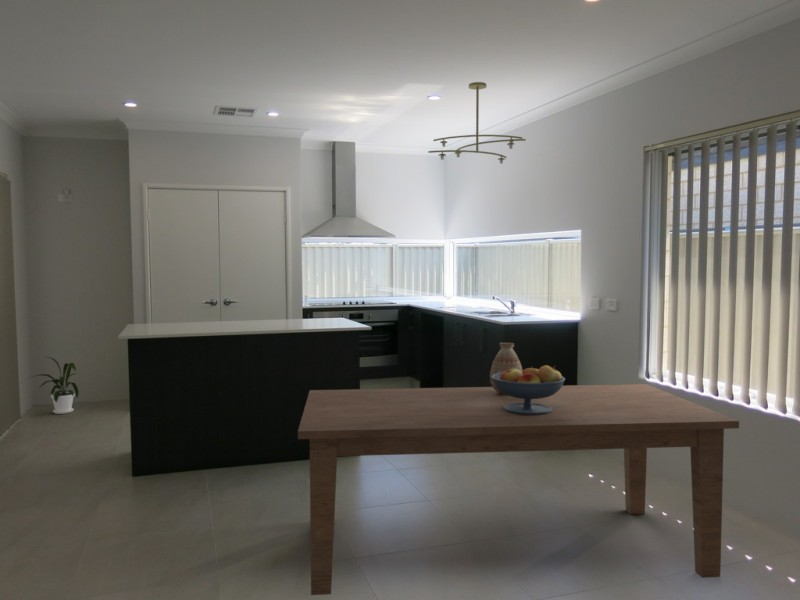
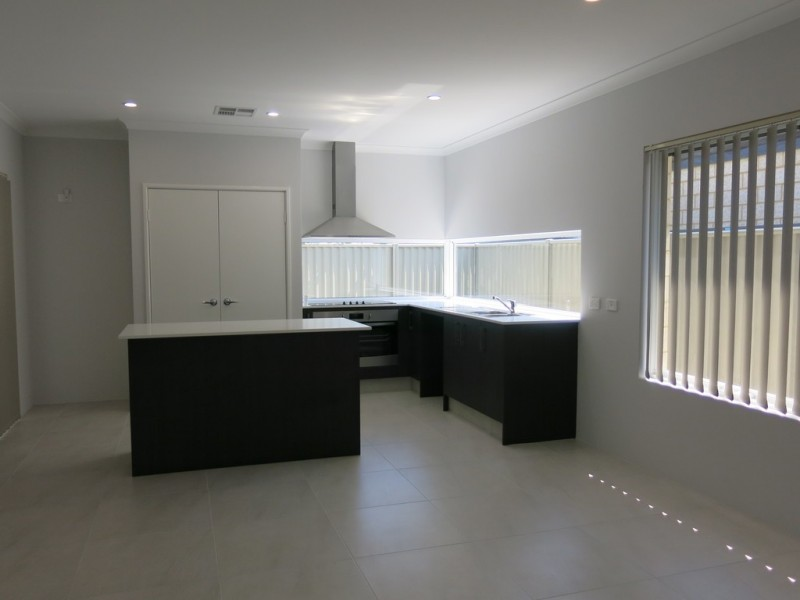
- house plant [26,355,80,415]
- ceiling light fixture [427,81,527,165]
- vase [489,342,523,394]
- dining table [297,383,740,596]
- fruit bowl [492,364,566,415]
